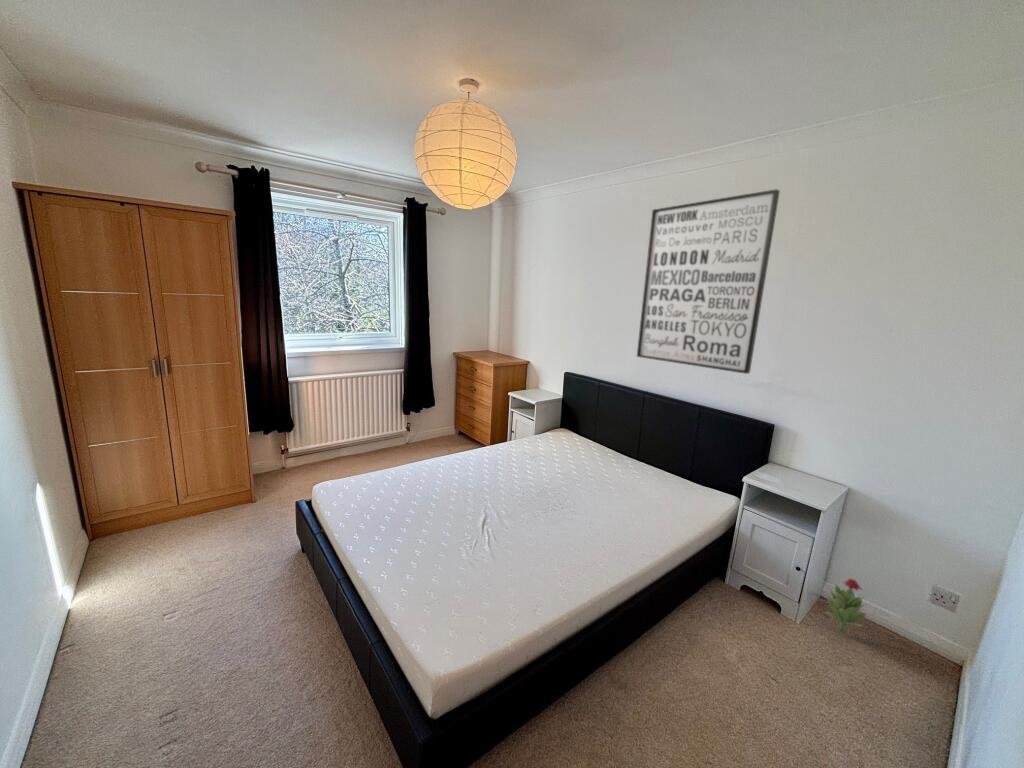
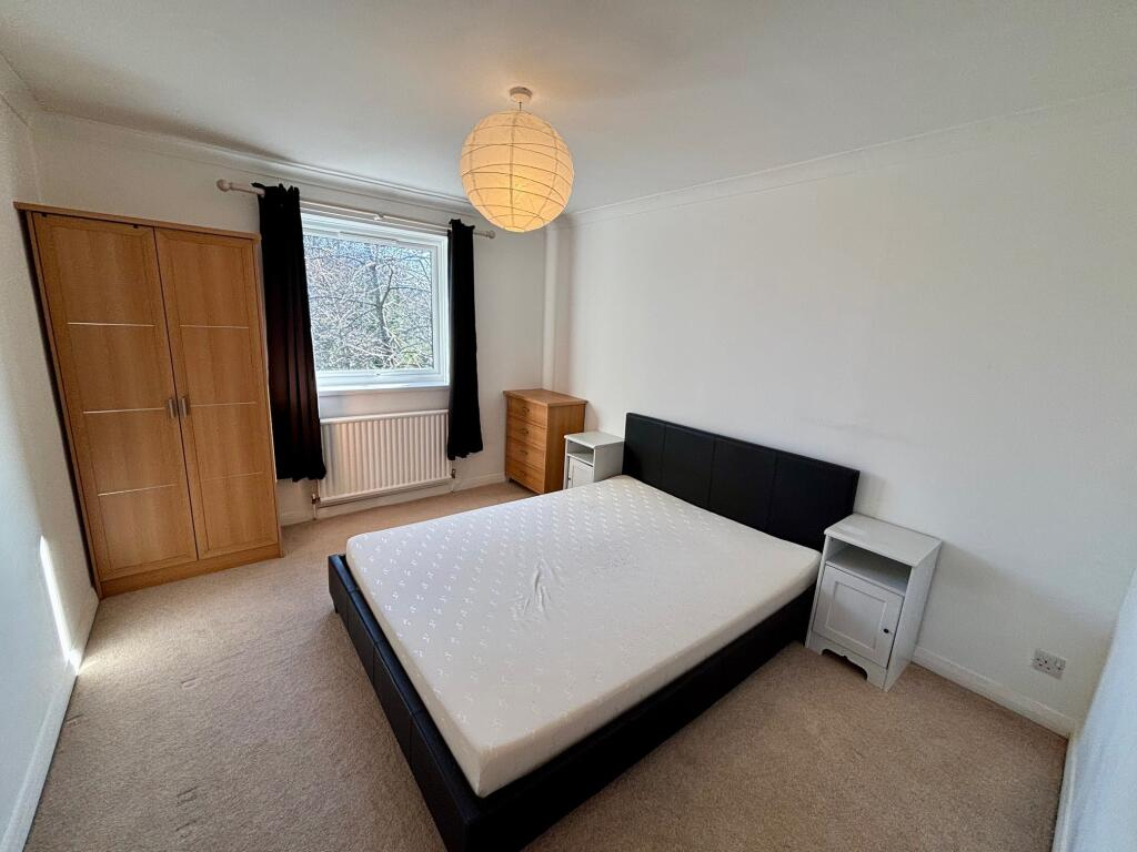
- decorative plant [825,578,868,634]
- wall art [636,188,781,375]
